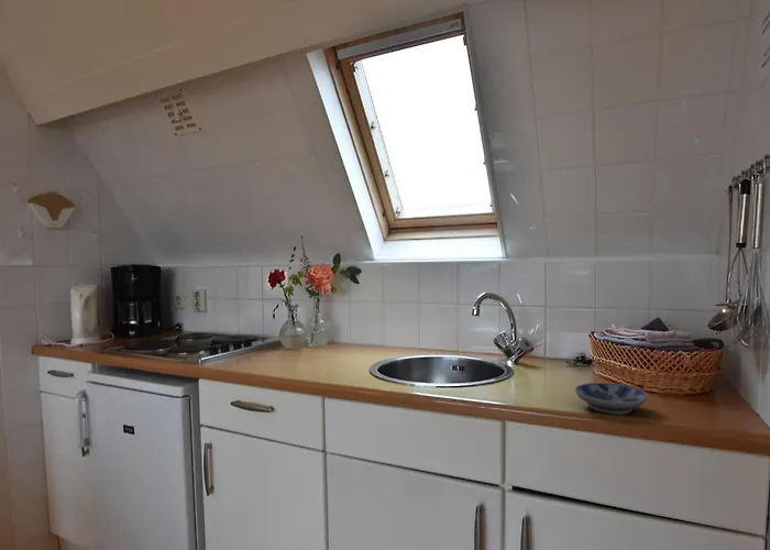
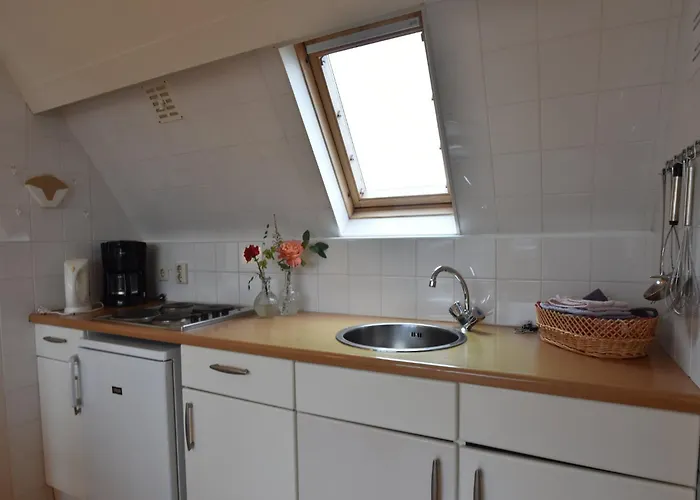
- bowl [574,382,649,416]
